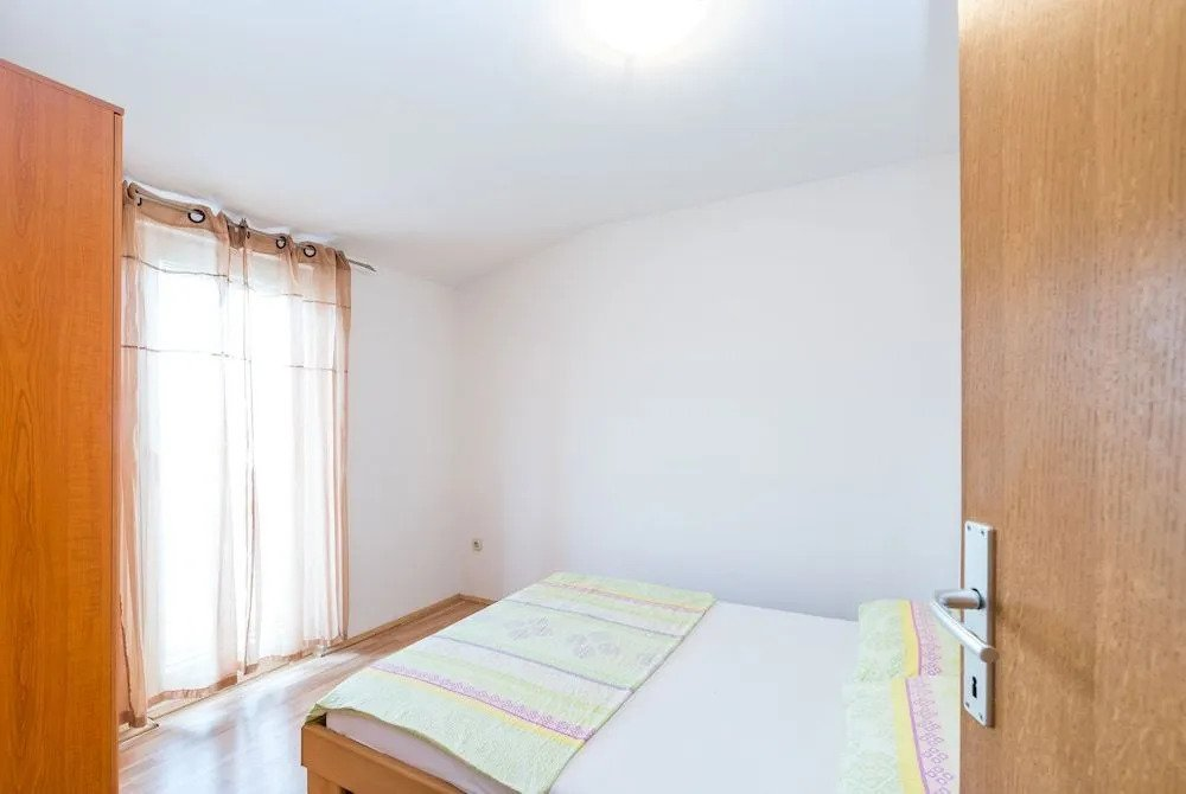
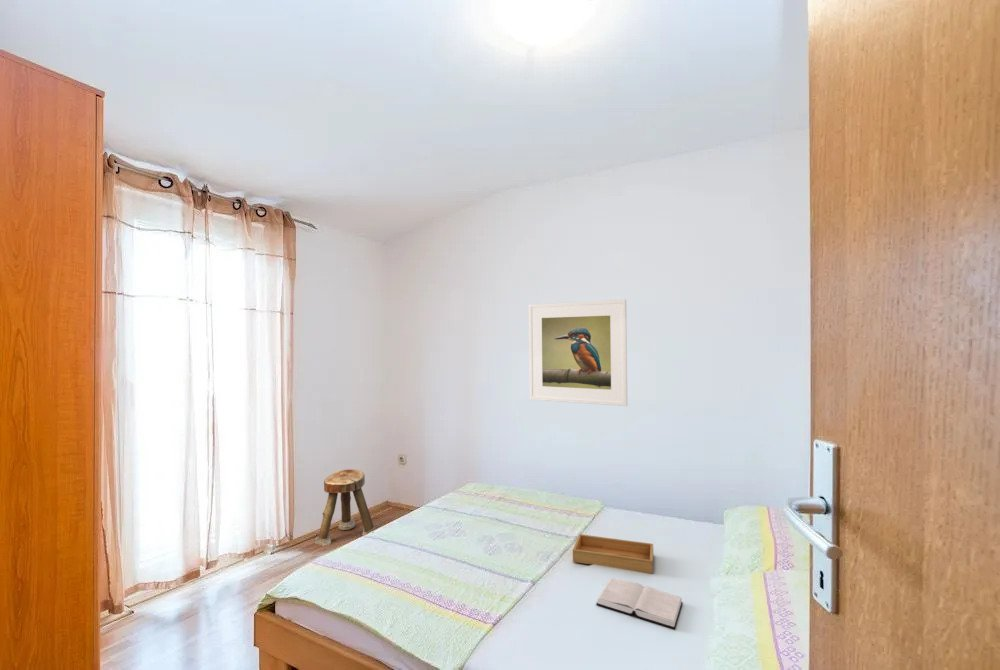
+ tray [572,533,654,575]
+ stool [314,468,380,547]
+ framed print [528,298,628,407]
+ hardback book [595,577,684,630]
